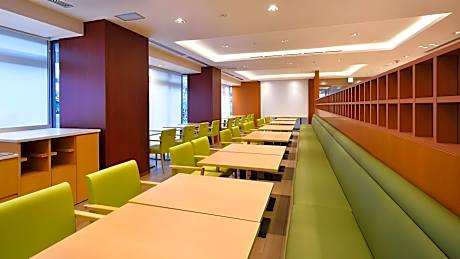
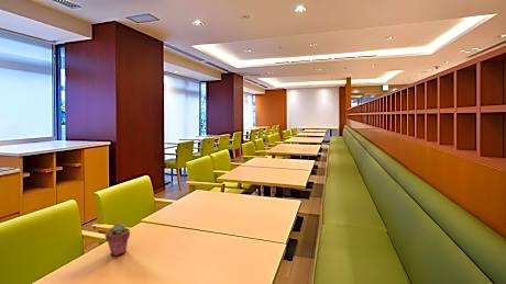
+ potted succulent [103,221,131,257]
